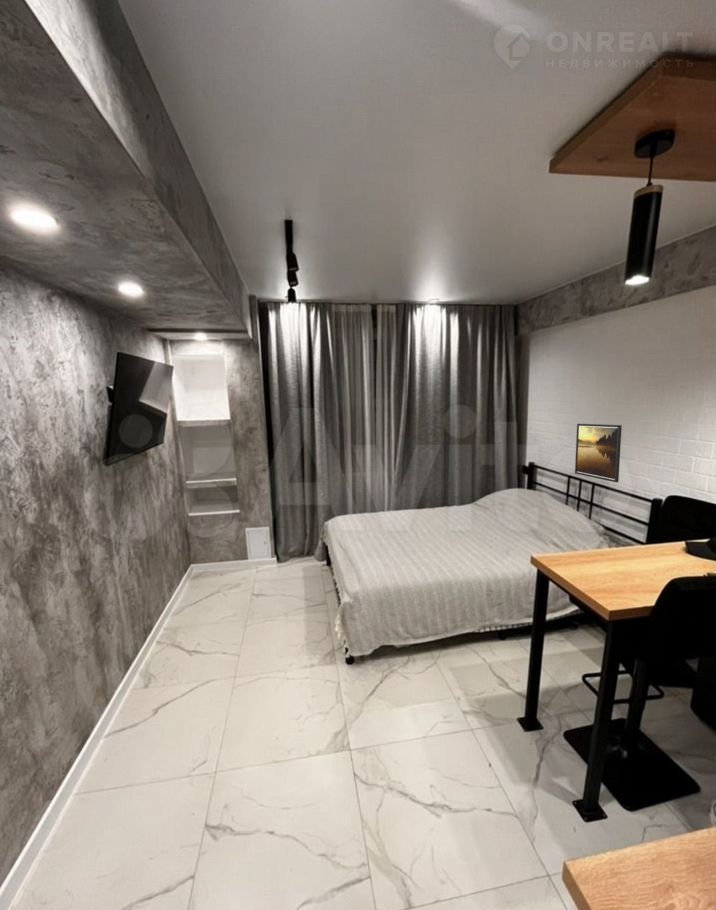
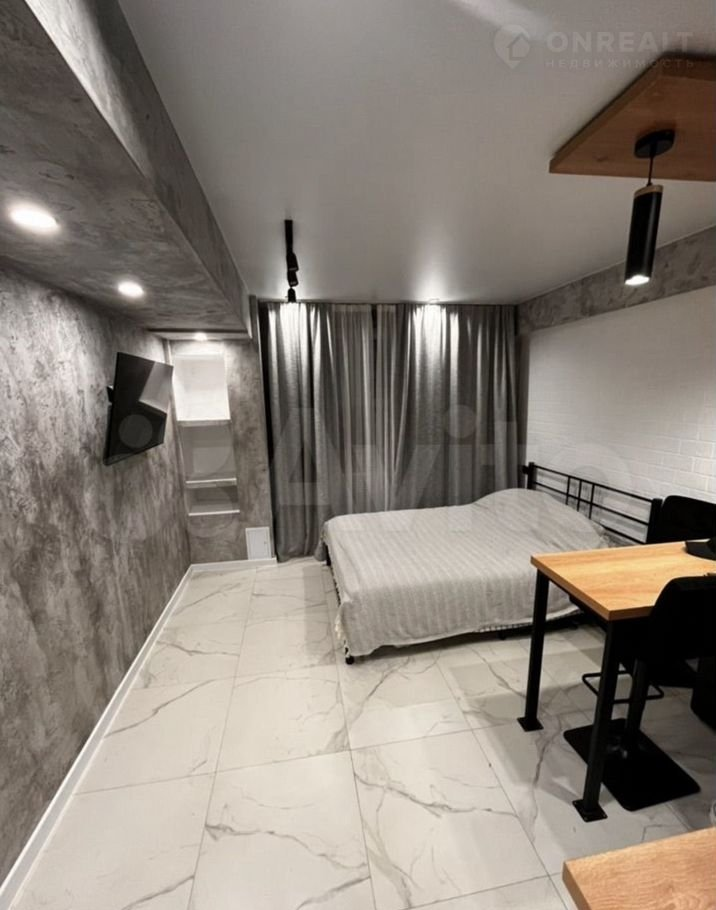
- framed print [574,423,623,483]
